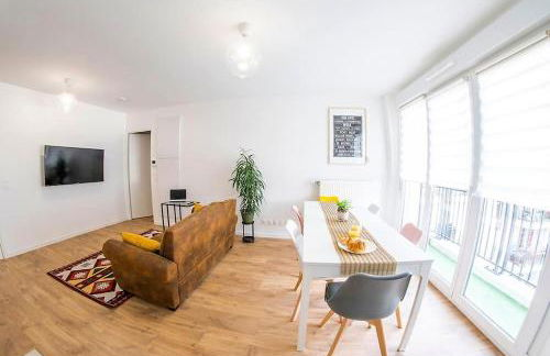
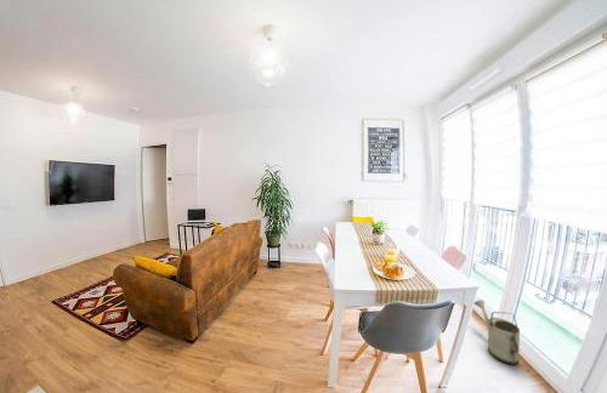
+ watering can [473,300,521,366]
